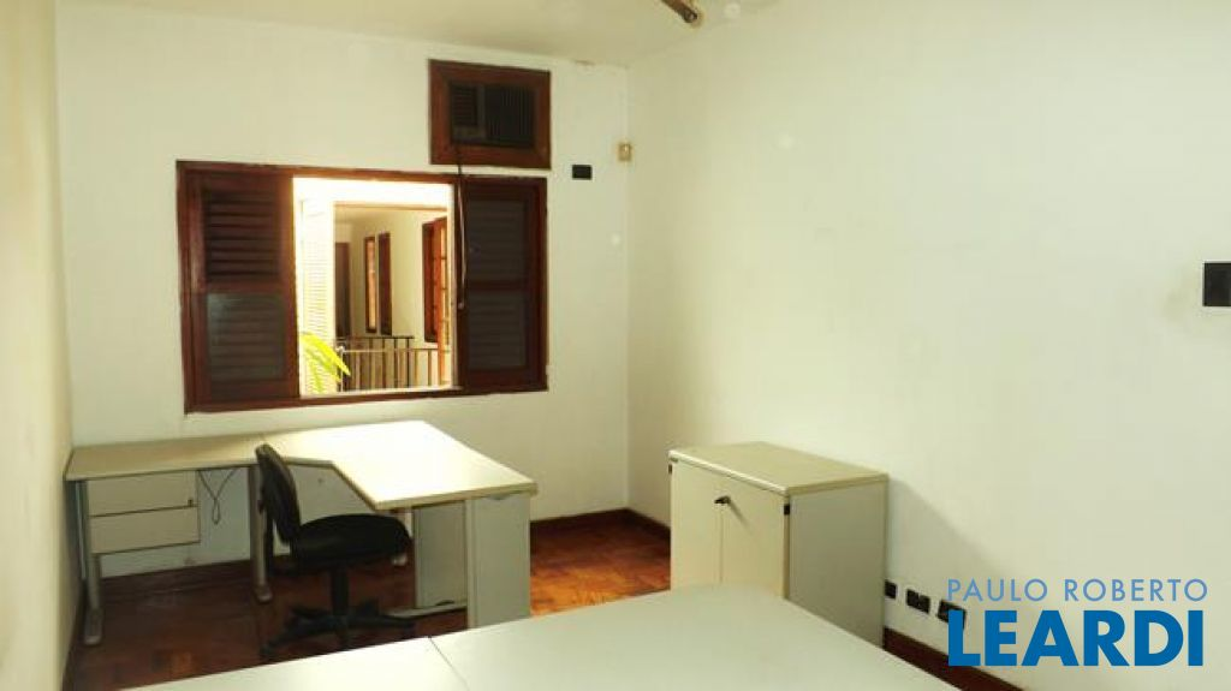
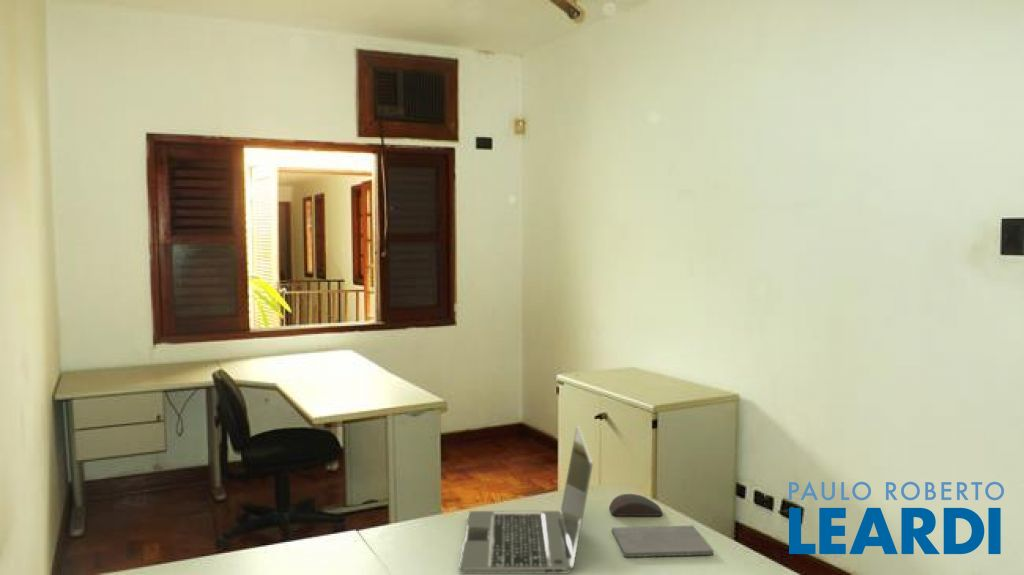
+ computer mouse [608,493,664,517]
+ notepad [611,524,714,558]
+ laptop [458,424,594,575]
